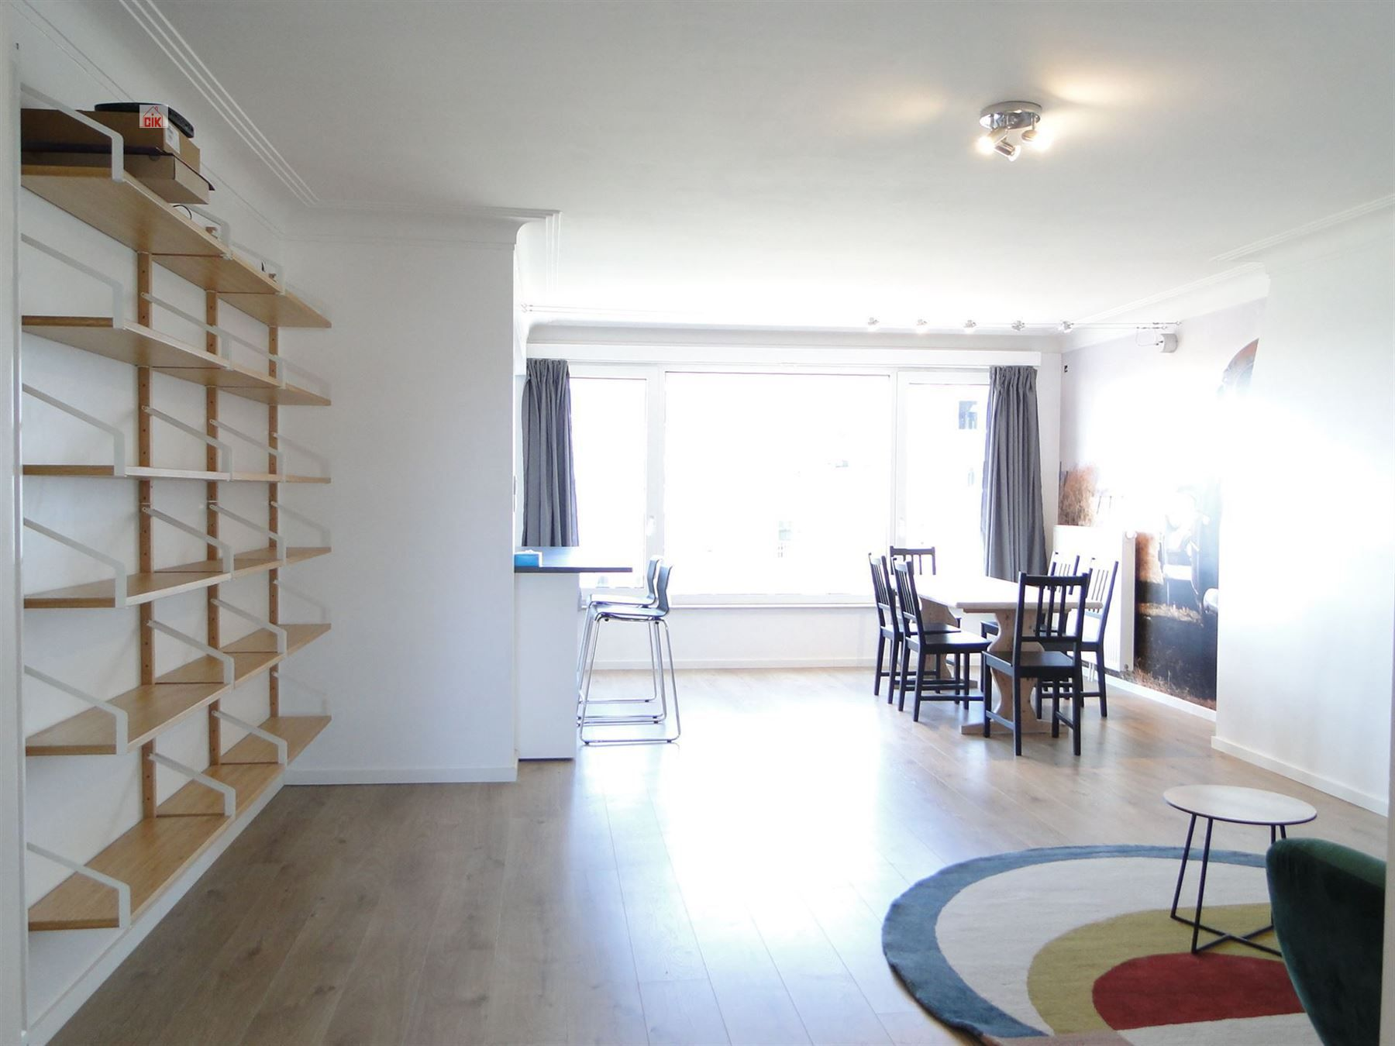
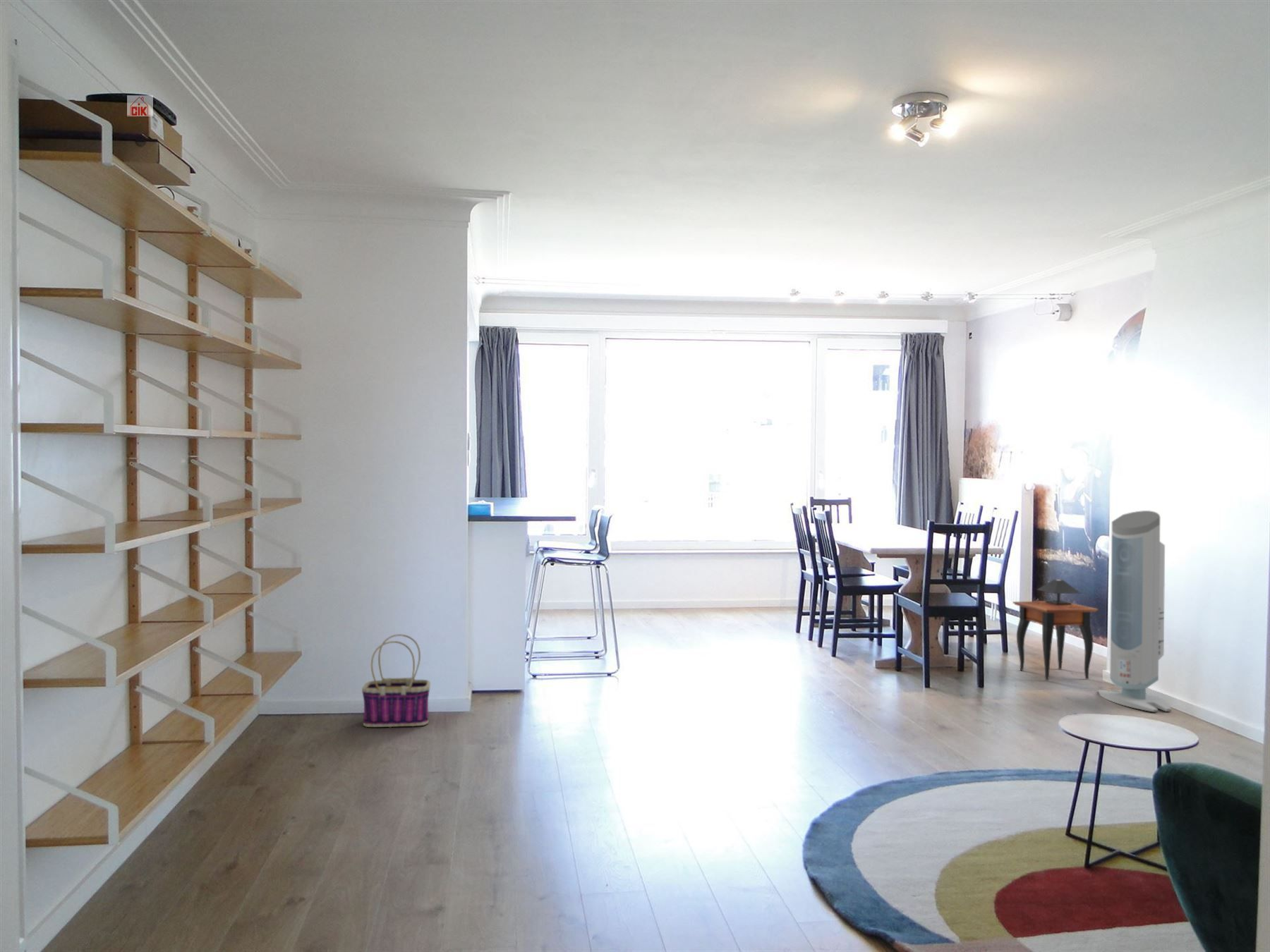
+ air purifier [1098,510,1172,712]
+ side table [1012,579,1099,681]
+ basket [361,633,431,728]
